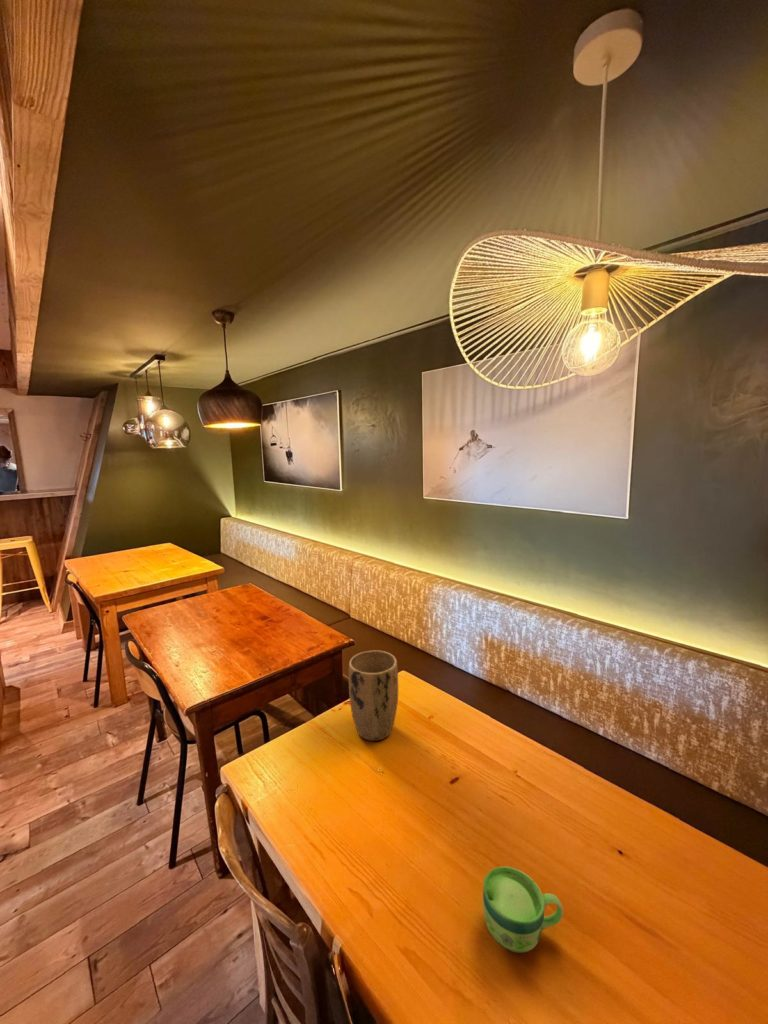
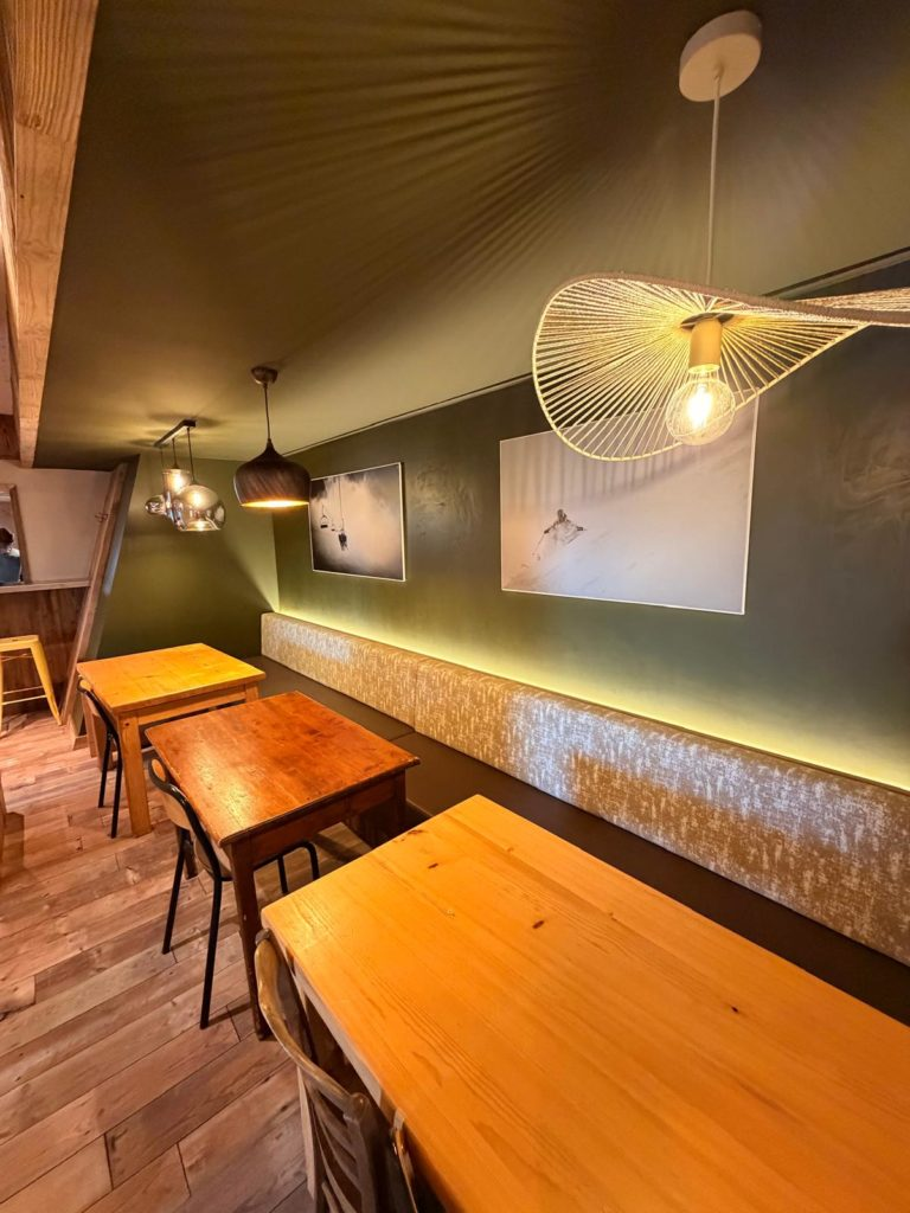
- cup [482,866,564,954]
- plant pot [348,650,399,742]
